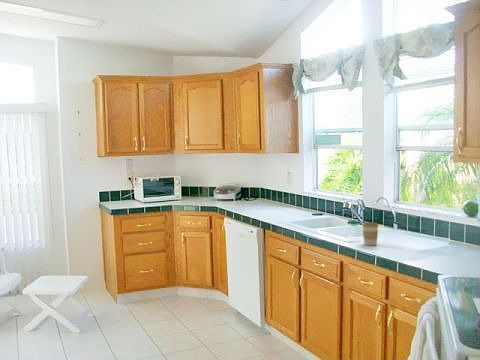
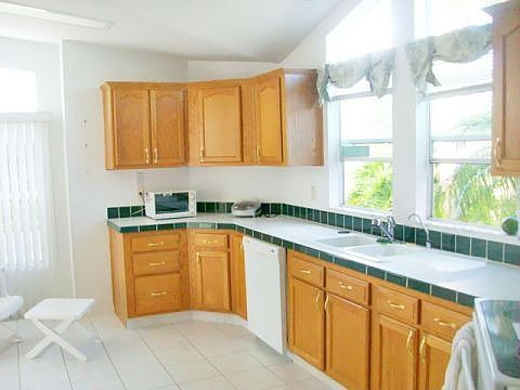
- coffee cup [361,222,379,246]
